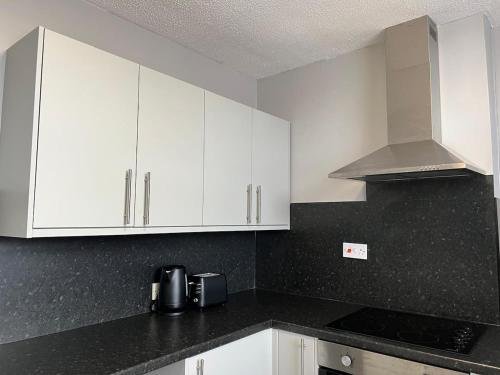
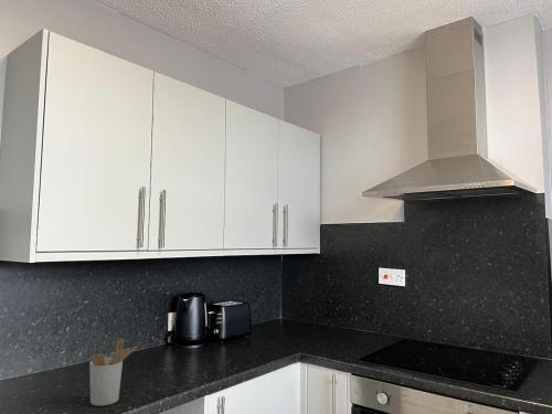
+ utensil holder [88,338,138,406]
